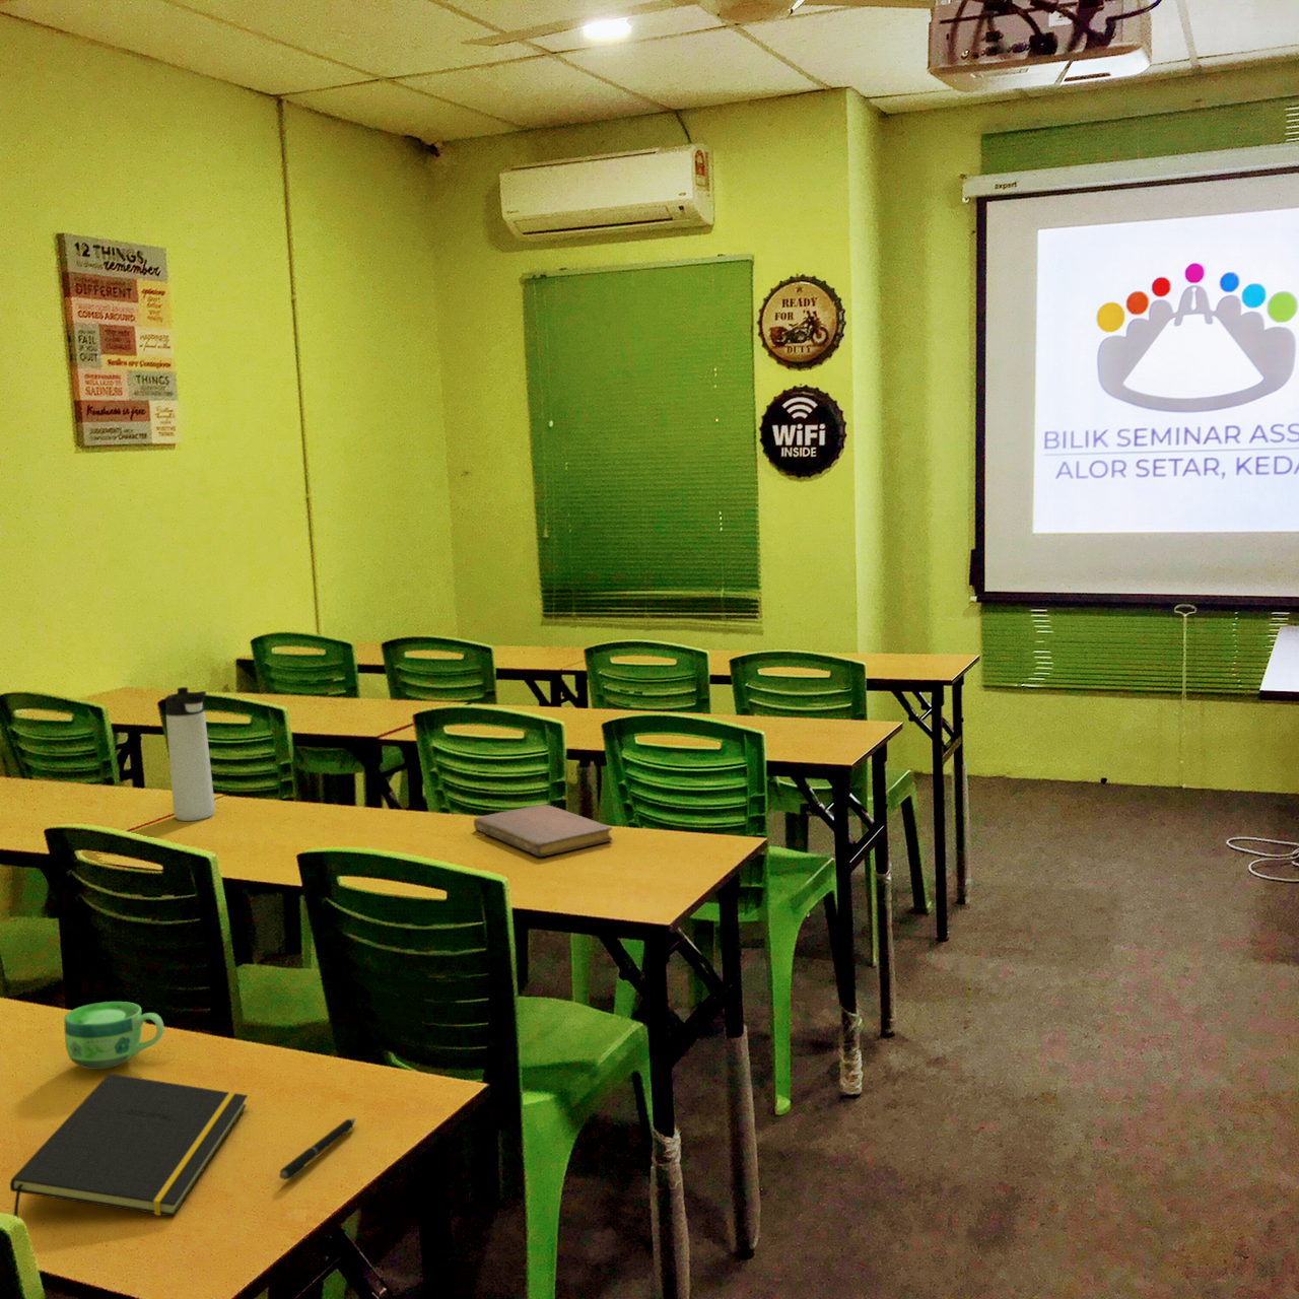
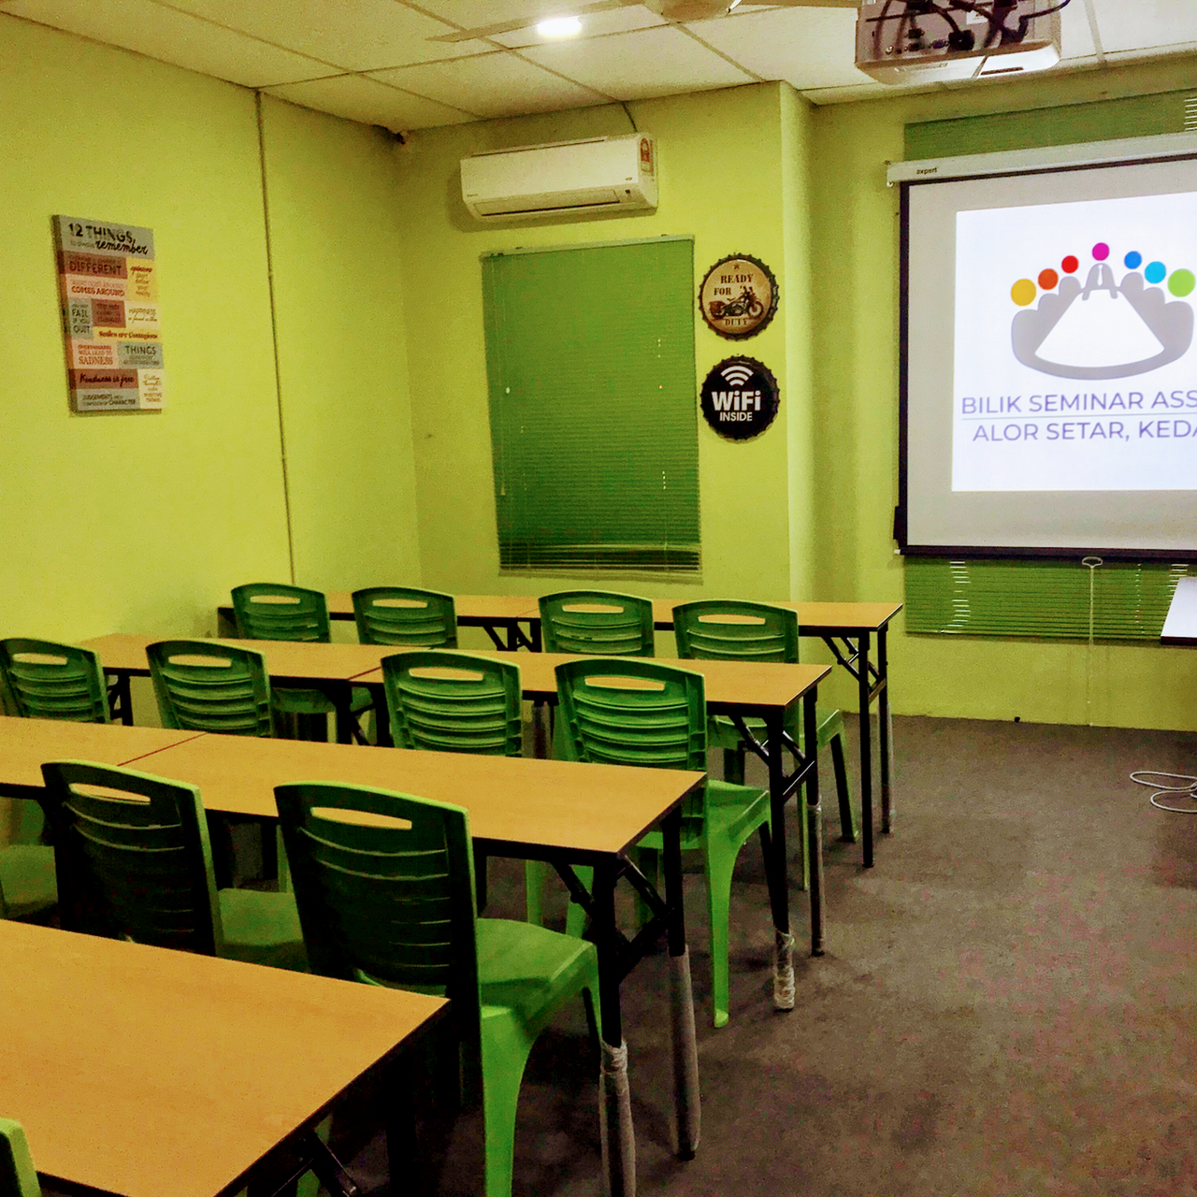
- thermos bottle [164,686,215,822]
- notepad [10,1073,249,1218]
- cup [63,1000,164,1071]
- pen [278,1117,357,1180]
- notebook [473,804,613,858]
